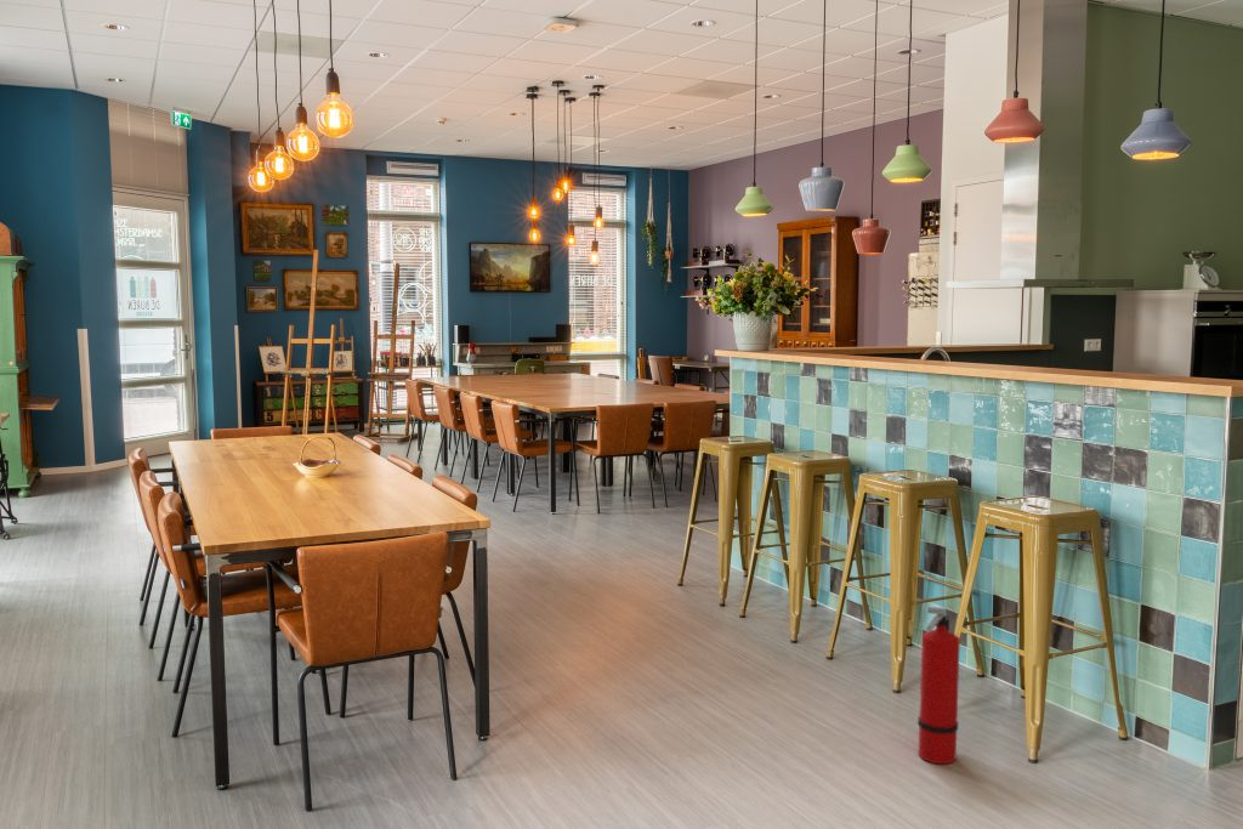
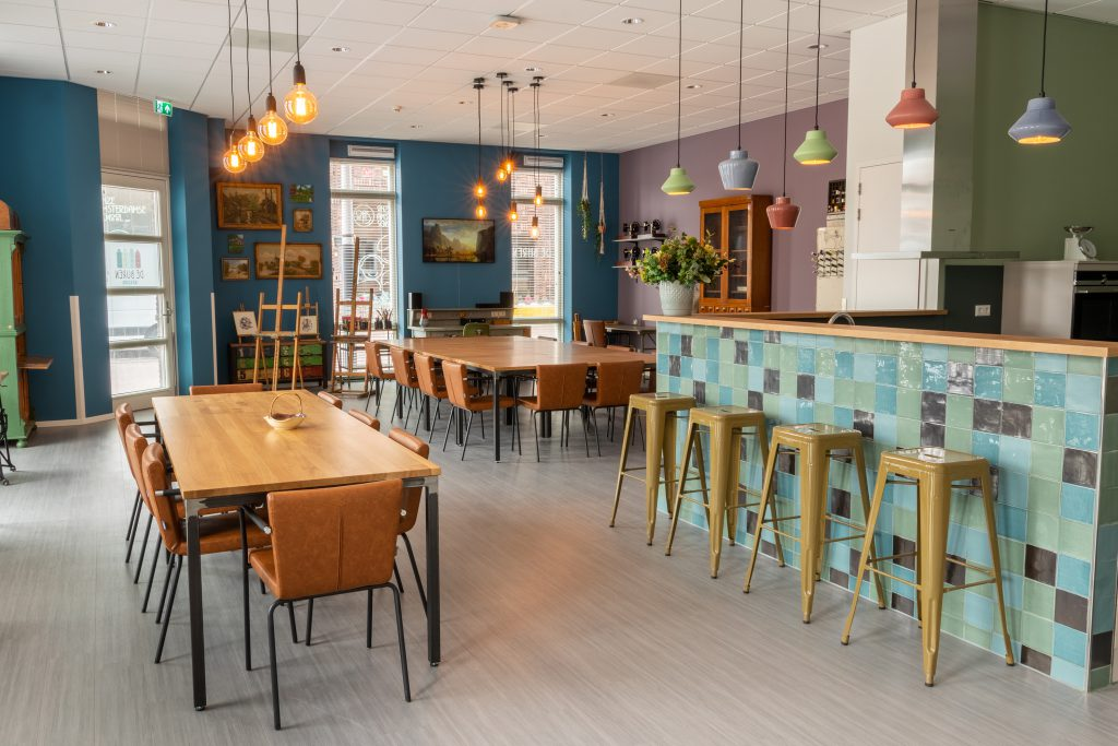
- fire extinguisher [916,606,961,765]
